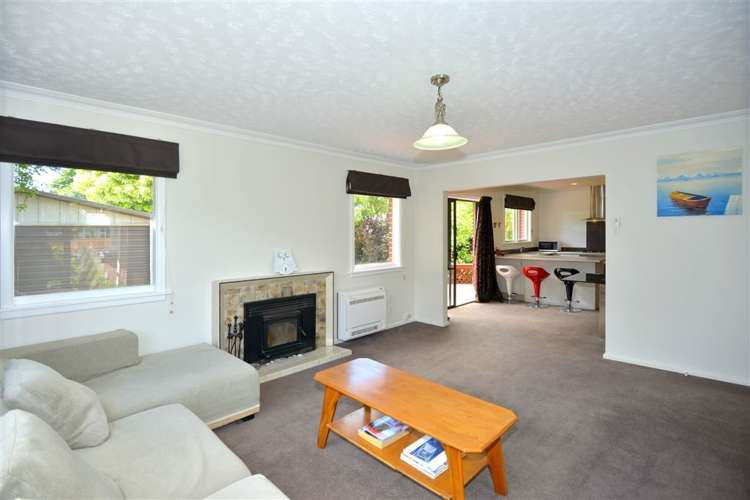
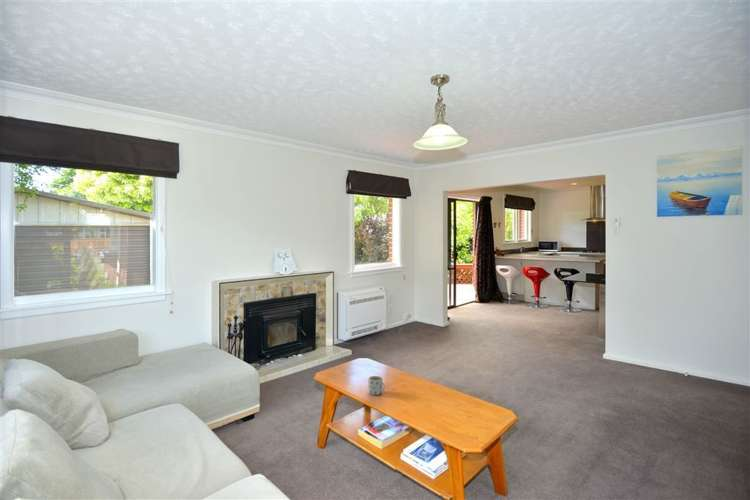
+ mug [367,375,386,396]
